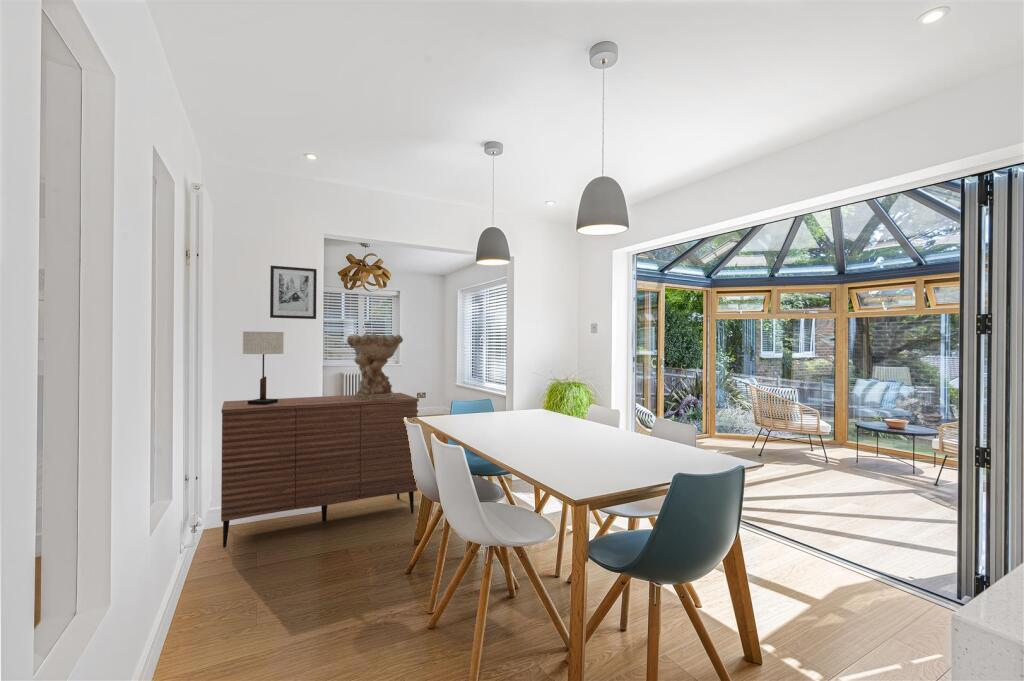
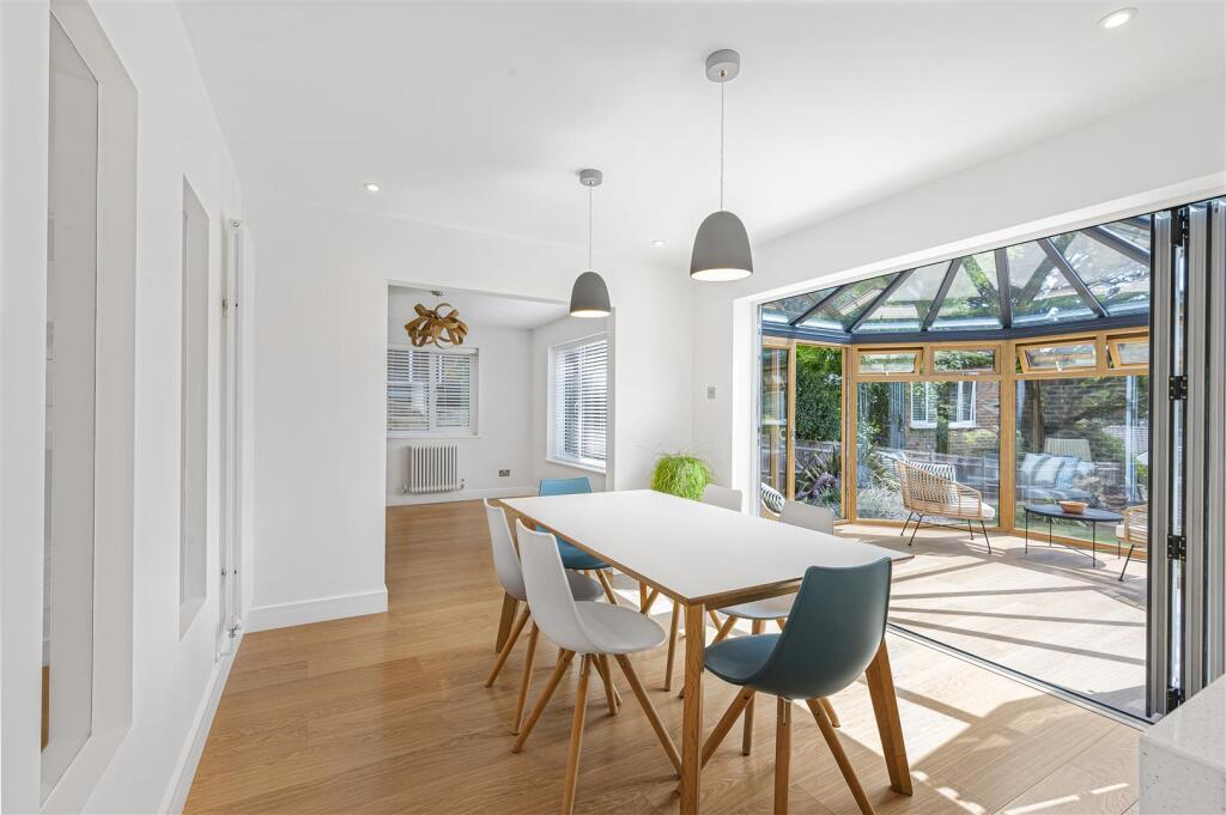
- table lamp [242,331,285,405]
- sideboard [220,392,420,549]
- wall art [269,265,318,320]
- decorative bowl [346,332,404,400]
